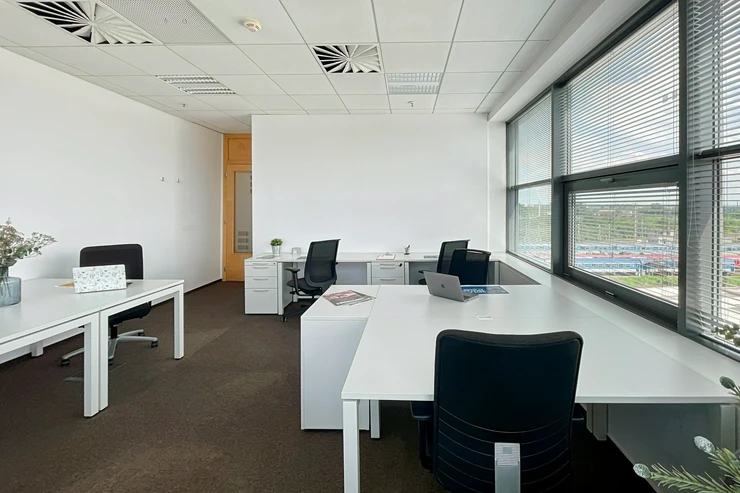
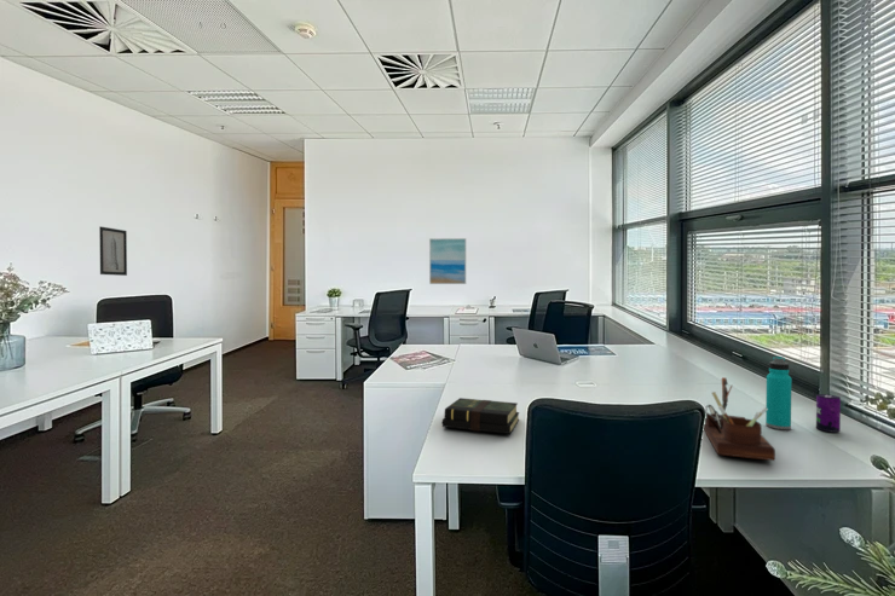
+ book [441,397,520,435]
+ wall art [98,225,128,277]
+ water bottle [764,355,793,430]
+ wall art [428,237,467,285]
+ beverage can [815,393,842,434]
+ desk organizer [703,376,776,462]
